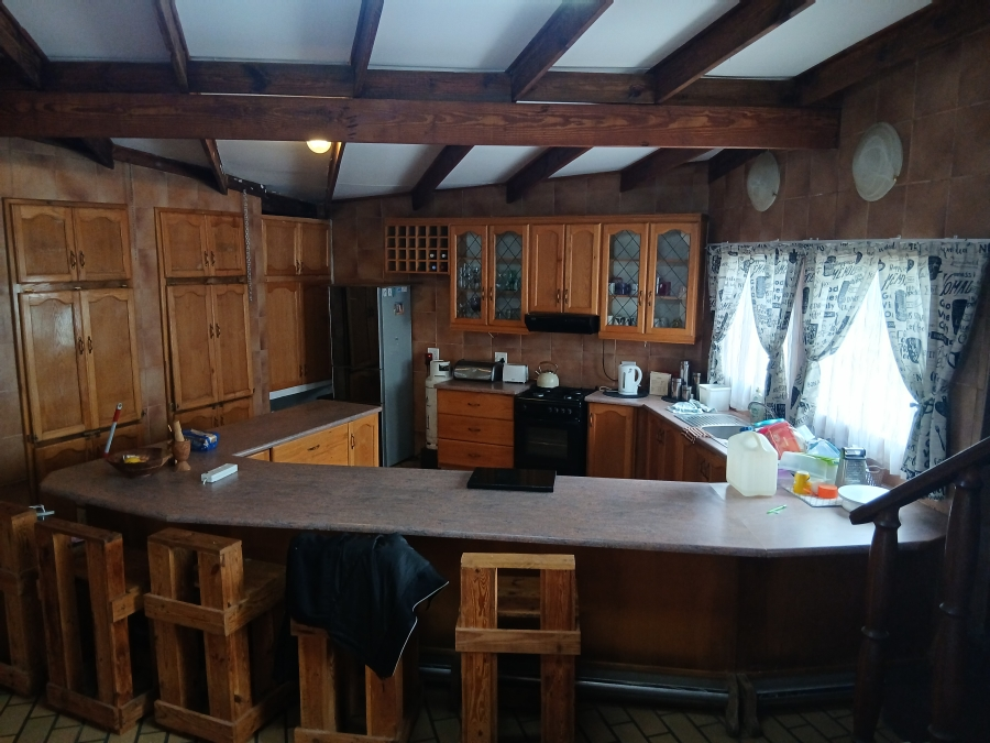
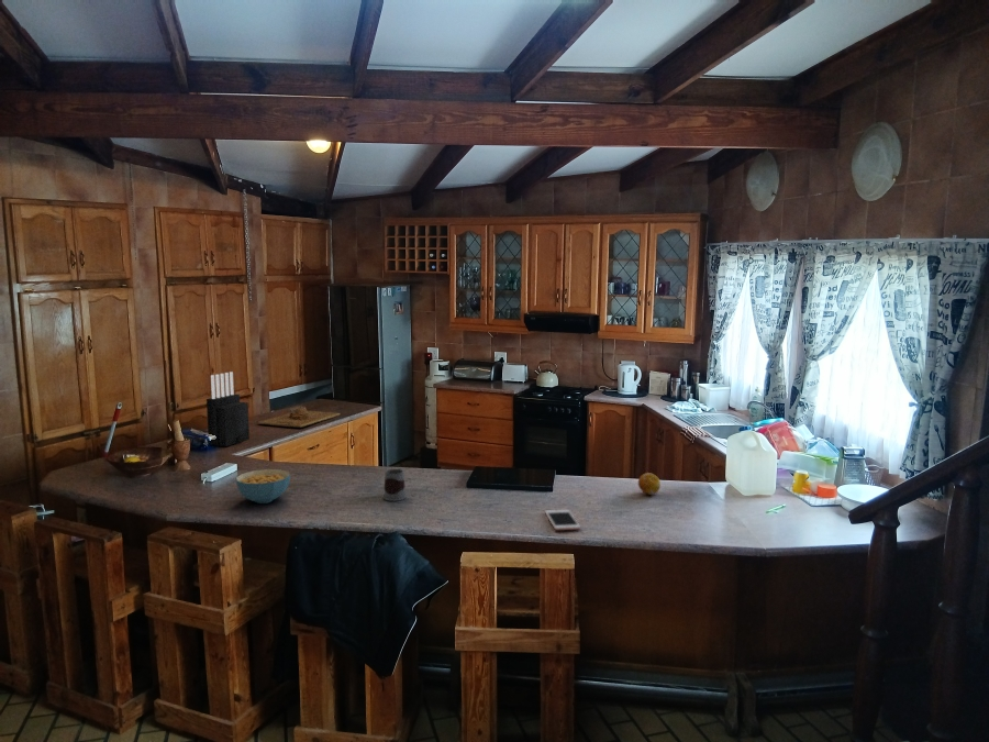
+ fruit [637,472,662,496]
+ knife block [205,370,251,447]
+ cereal bowl [234,468,291,505]
+ cutting board [257,405,341,429]
+ cell phone [544,509,581,531]
+ mug [382,467,408,502]
